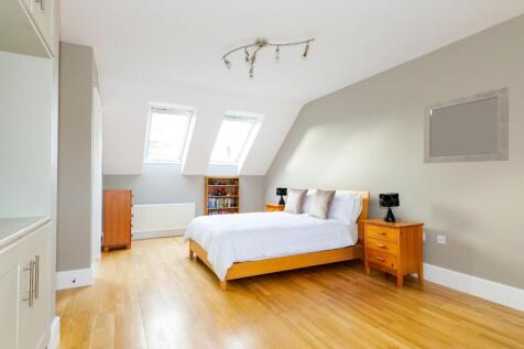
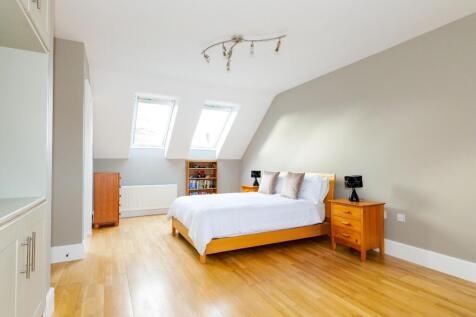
- home mirror [423,86,510,164]
